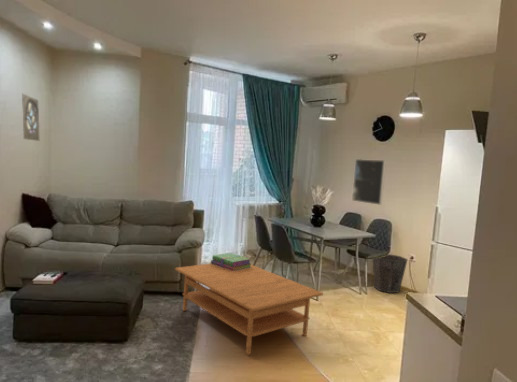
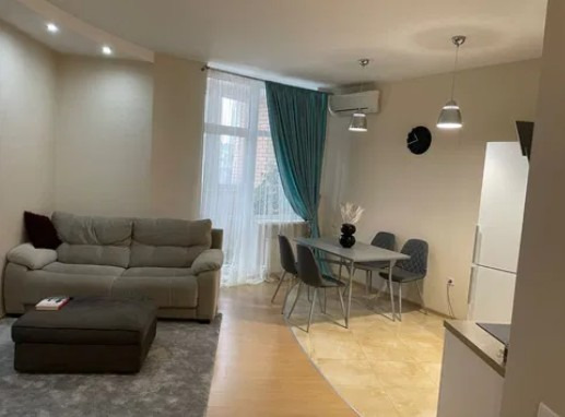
- waste bin [372,253,409,294]
- coffee table [174,262,324,355]
- stack of books [210,252,252,271]
- wall ornament [21,93,40,142]
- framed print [351,158,387,206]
